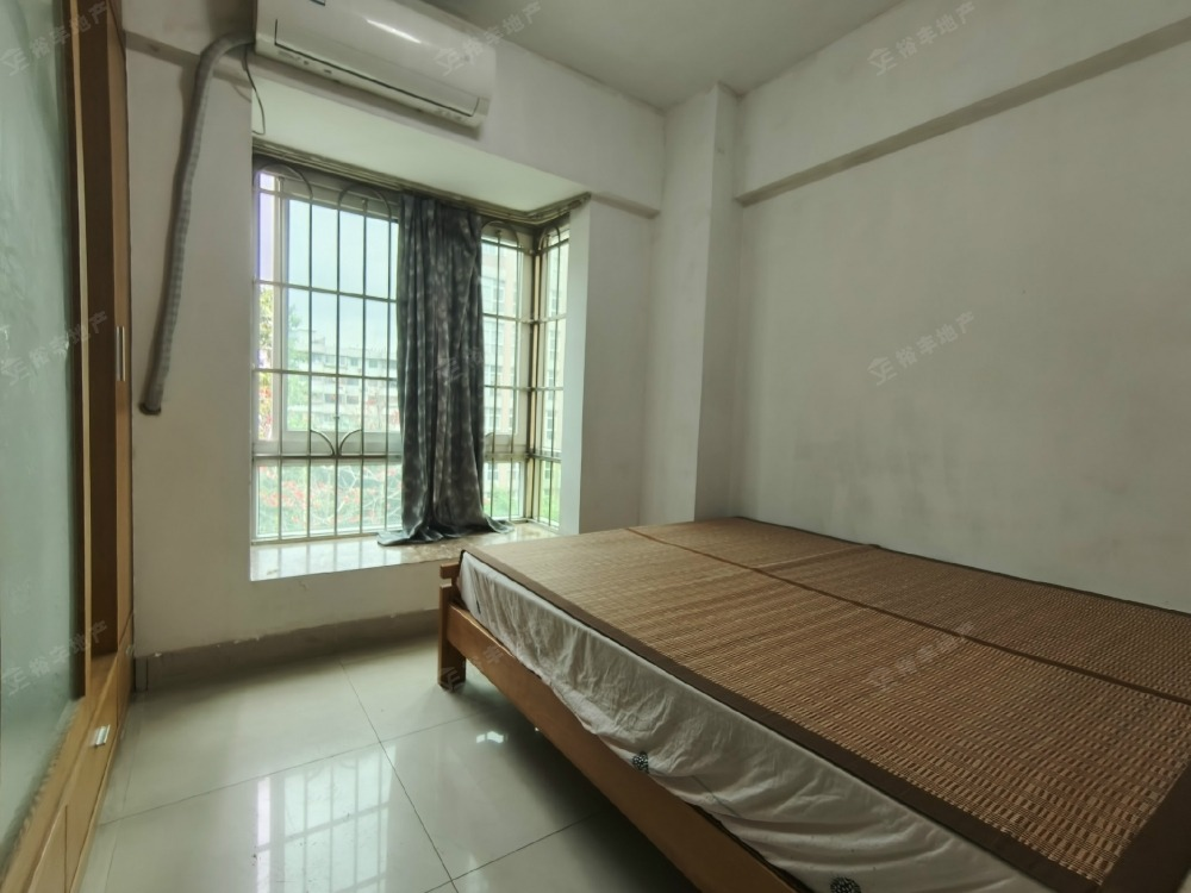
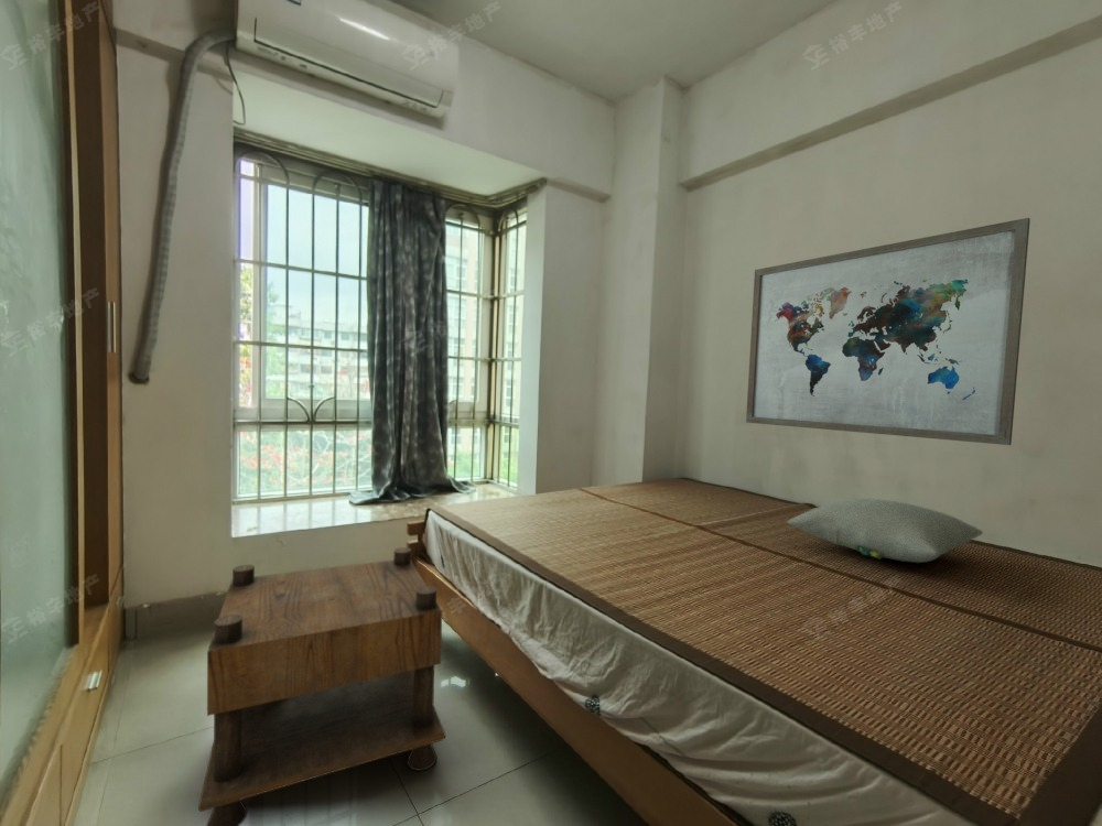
+ pillow [786,498,984,564]
+ nightstand [197,546,446,826]
+ wall art [745,217,1031,446]
